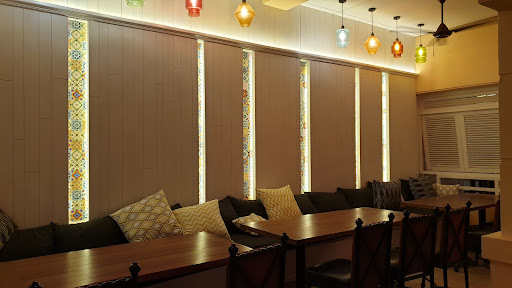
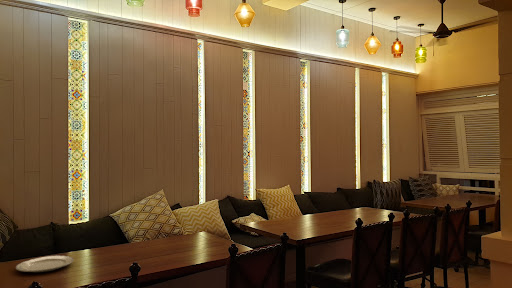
+ chinaware [15,255,74,273]
